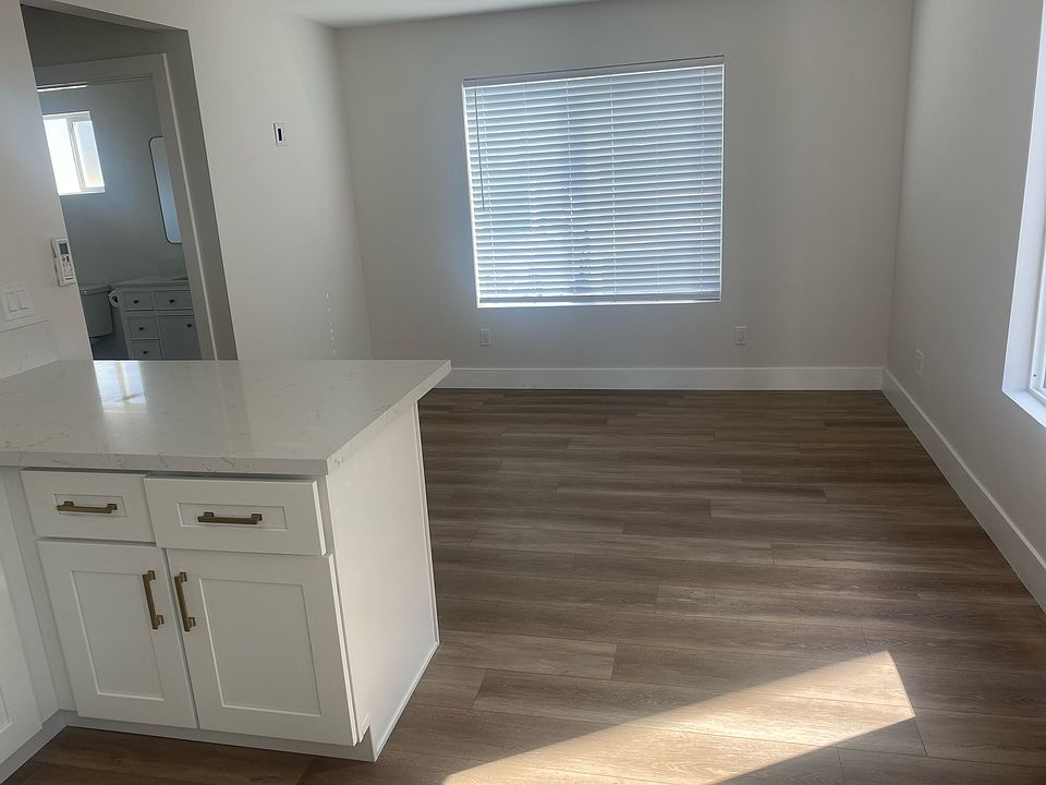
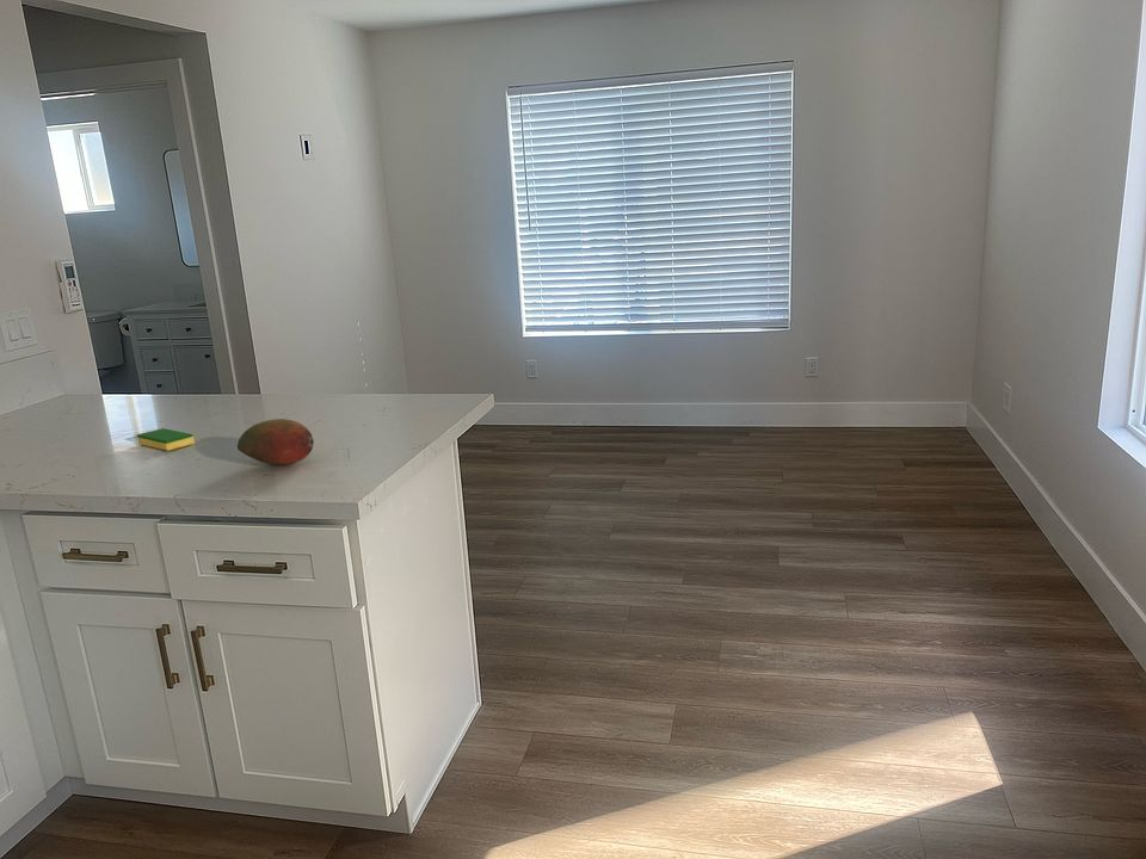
+ dish sponge [136,427,196,452]
+ fruit [236,418,315,466]
